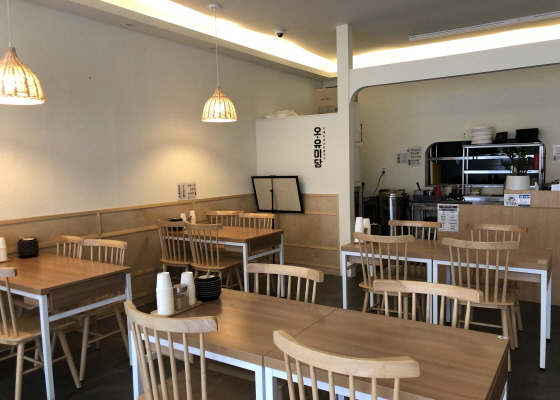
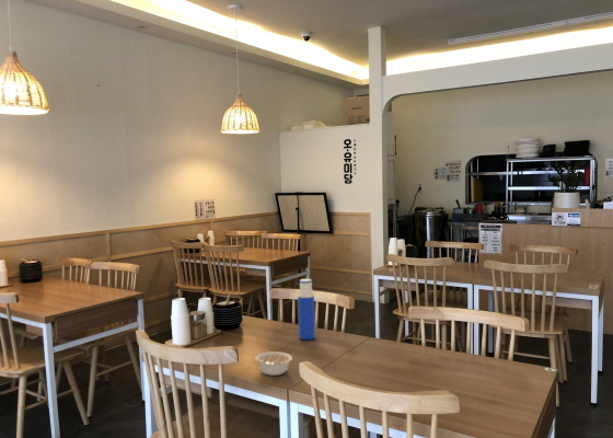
+ legume [254,350,293,377]
+ water bottle [297,278,316,341]
